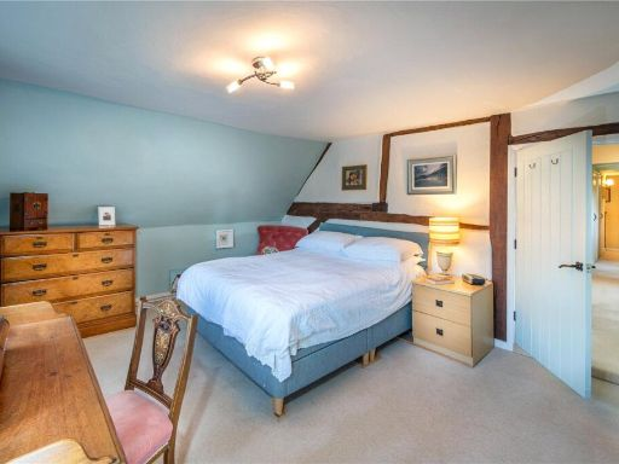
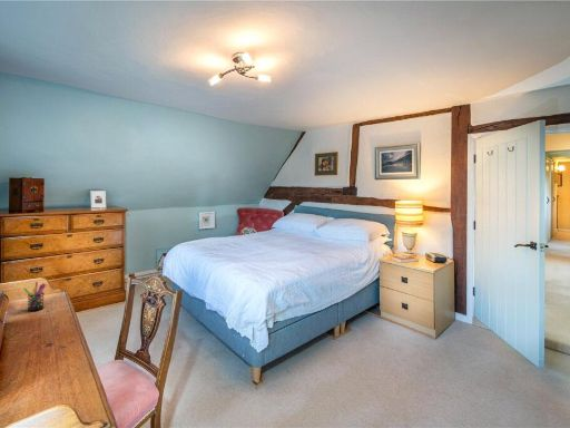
+ pen holder [22,281,47,312]
